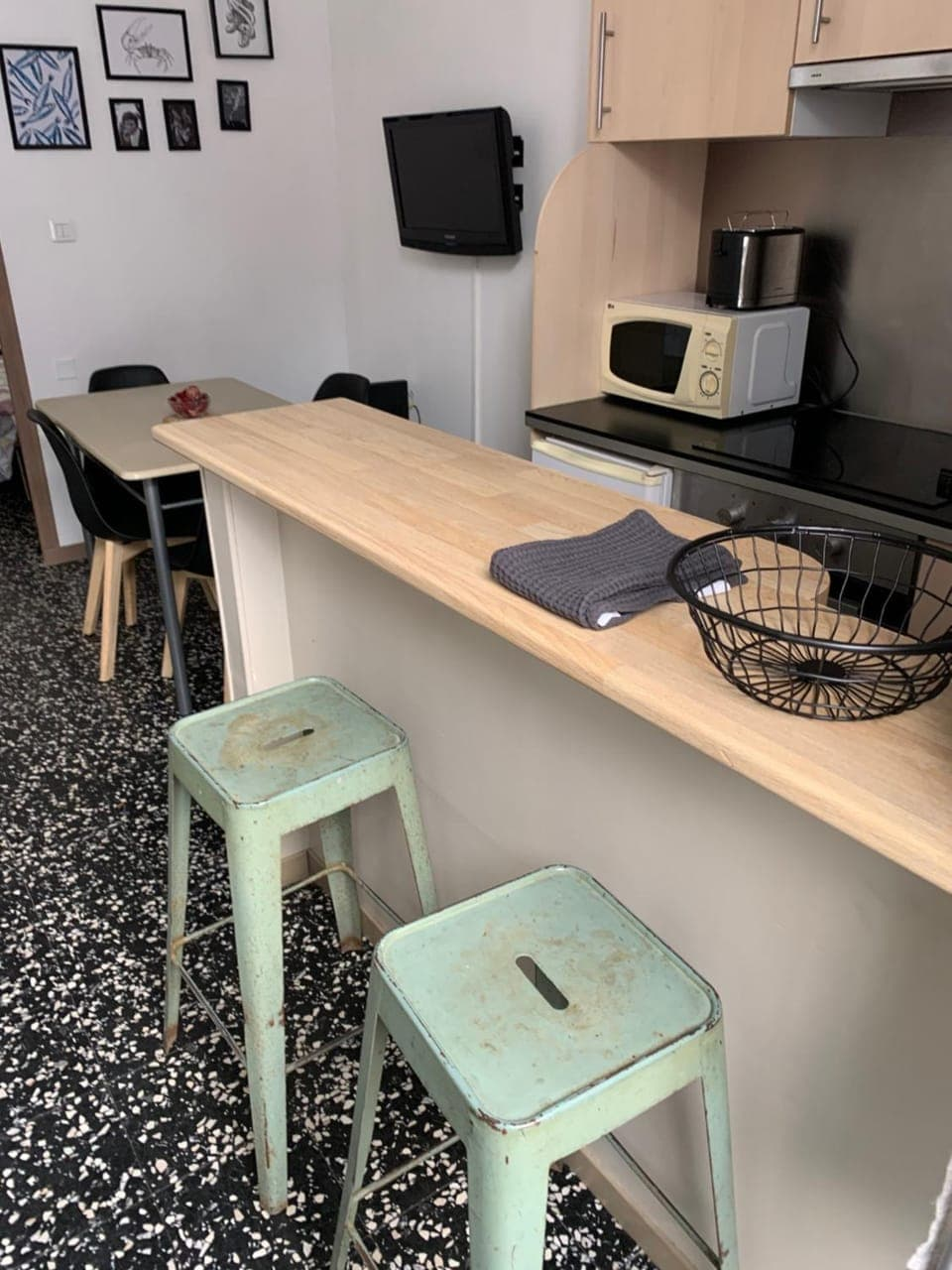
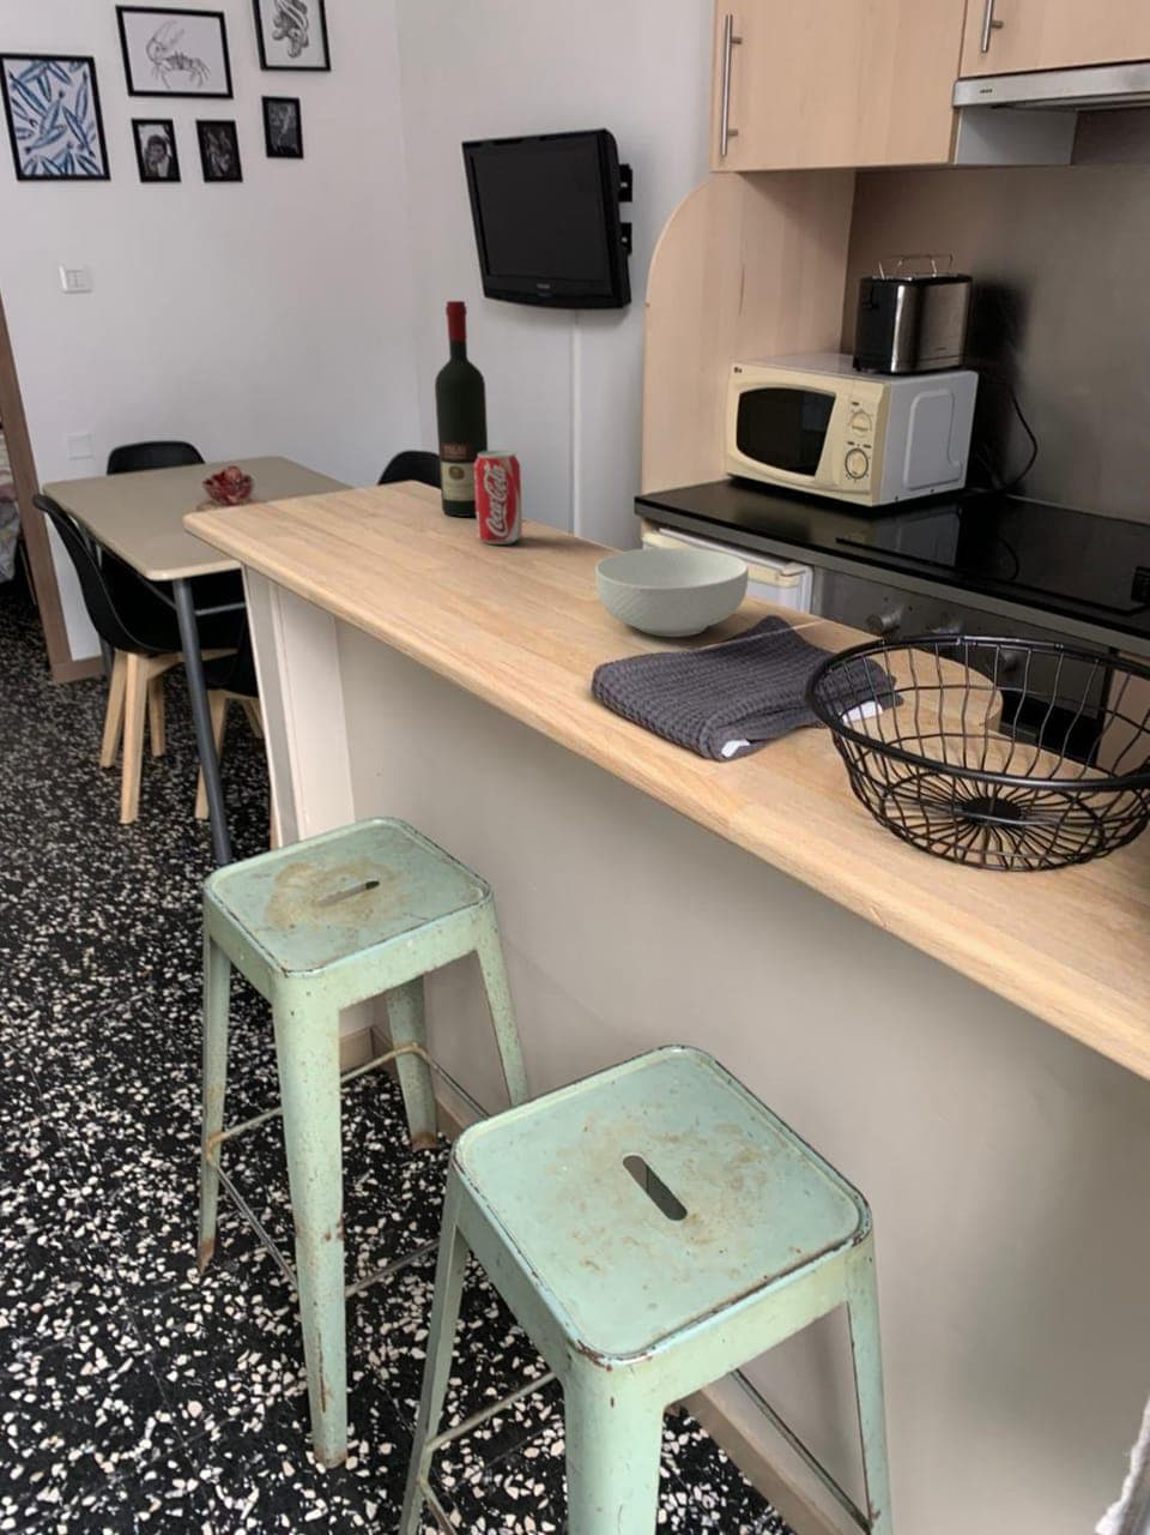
+ beverage can [475,450,523,545]
+ cereal bowl [594,546,750,638]
+ alcohol [434,300,489,519]
